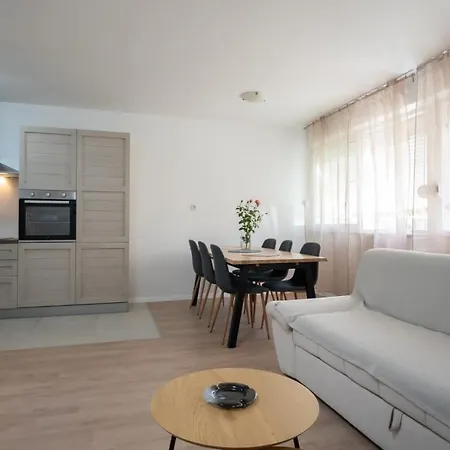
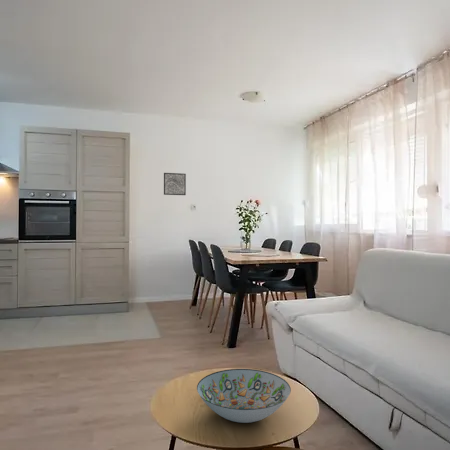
+ decorative bowl [196,368,292,424]
+ wall art [163,172,187,196]
